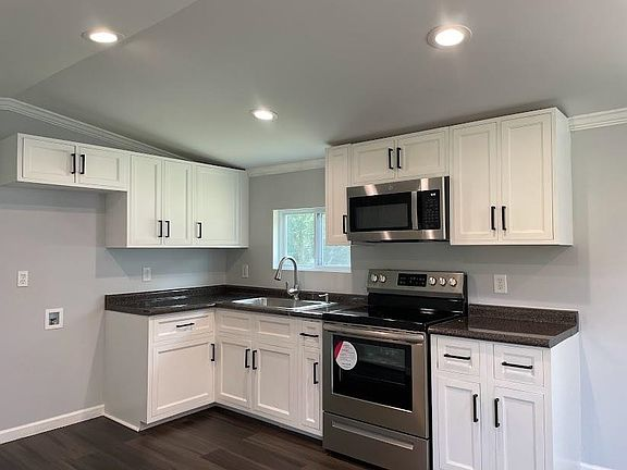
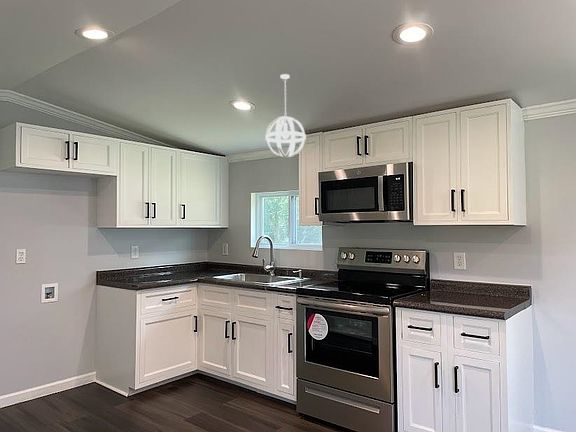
+ pendant light [264,73,307,159]
